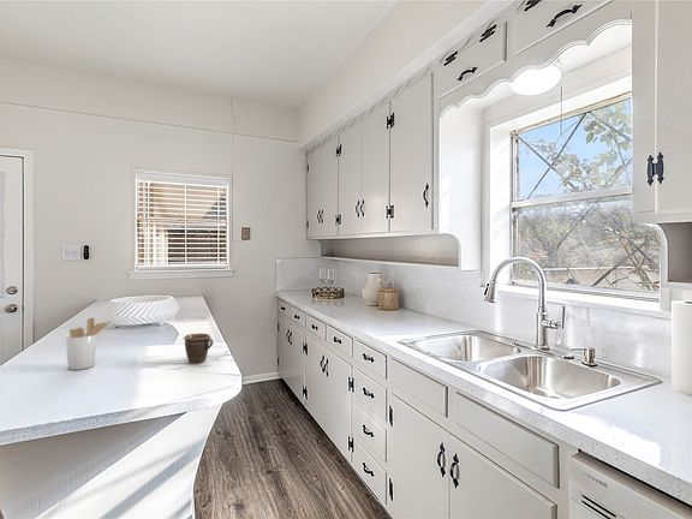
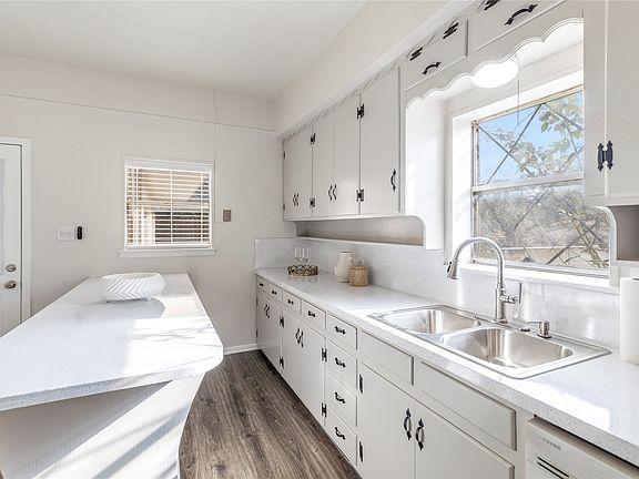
- mug [183,333,214,364]
- utensil holder [65,316,112,371]
